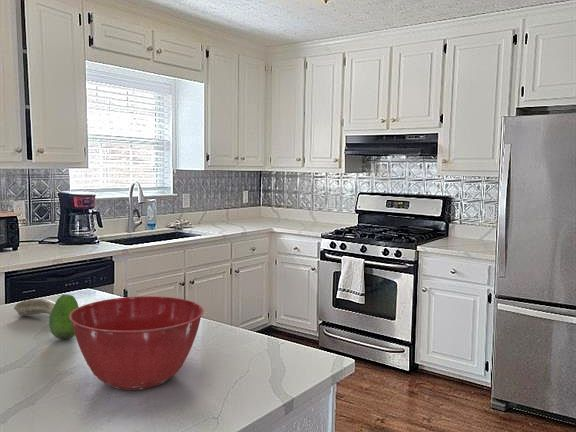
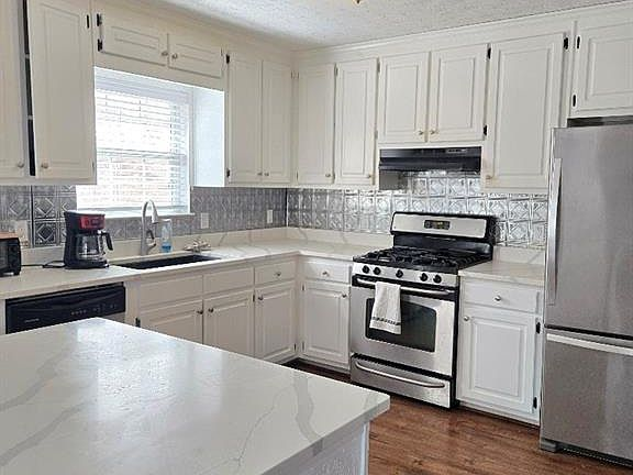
- fruit [48,294,80,340]
- animal claw [13,298,56,317]
- mixing bowl [69,295,205,391]
